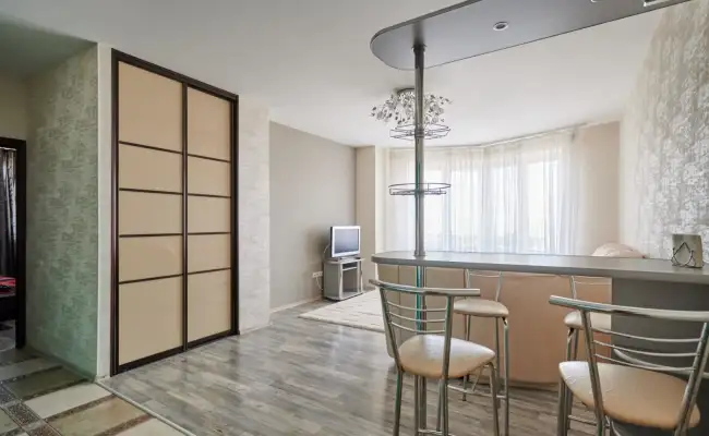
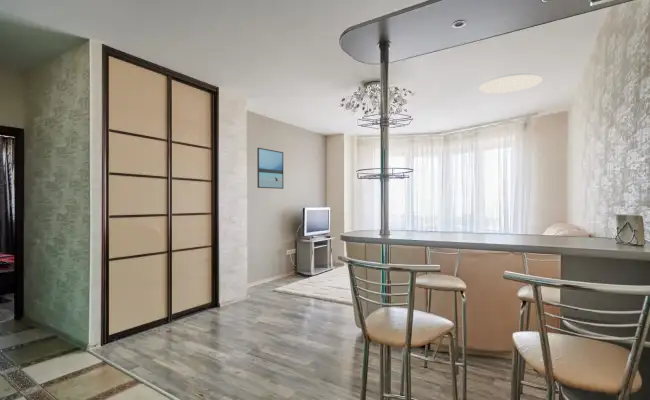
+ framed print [256,147,284,190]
+ ceiling lamp [478,72,543,94]
